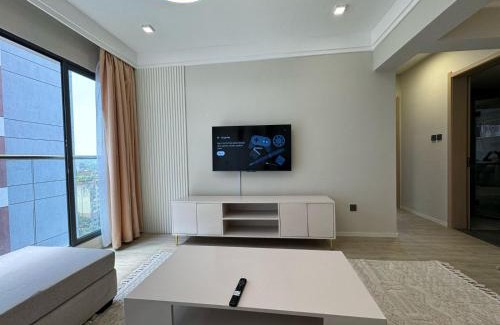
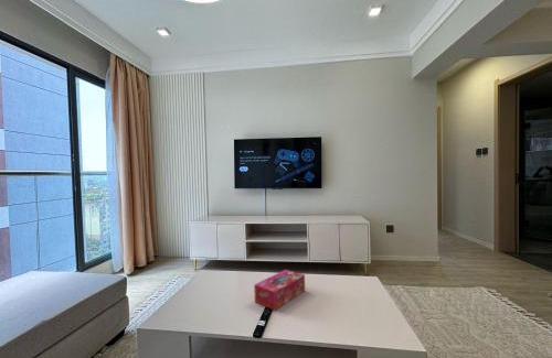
+ tissue box [253,269,306,312]
